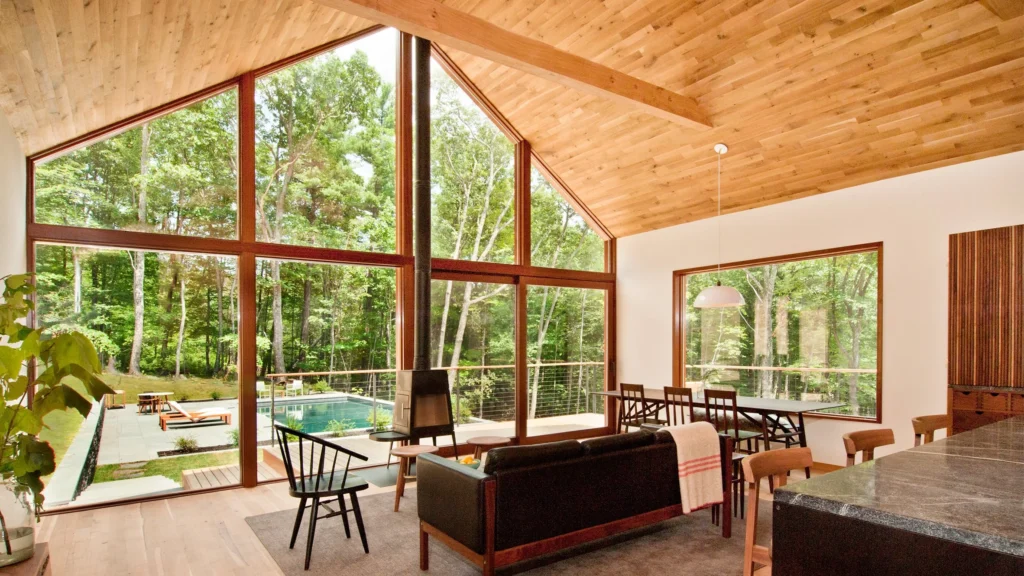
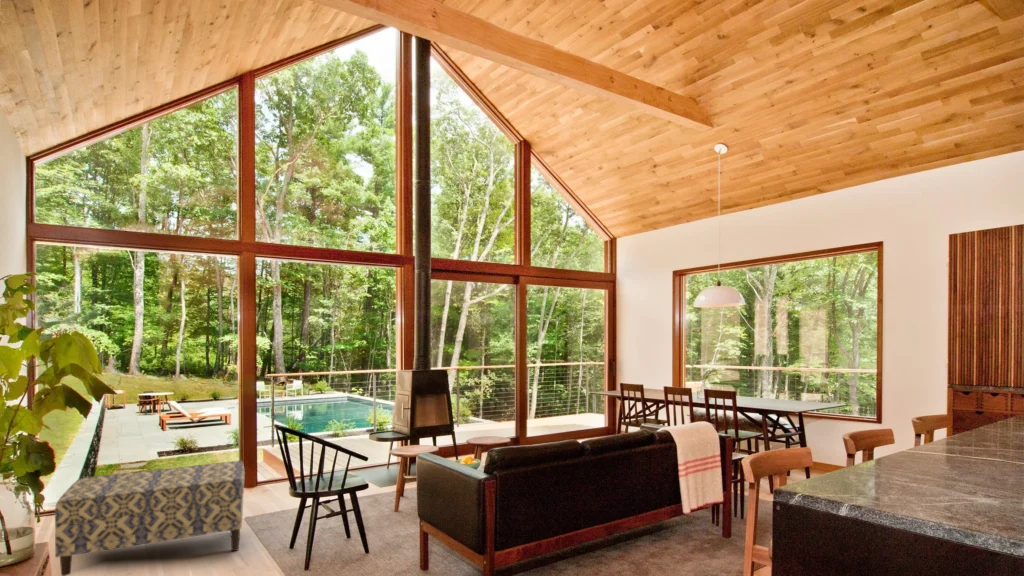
+ bench [54,460,246,576]
